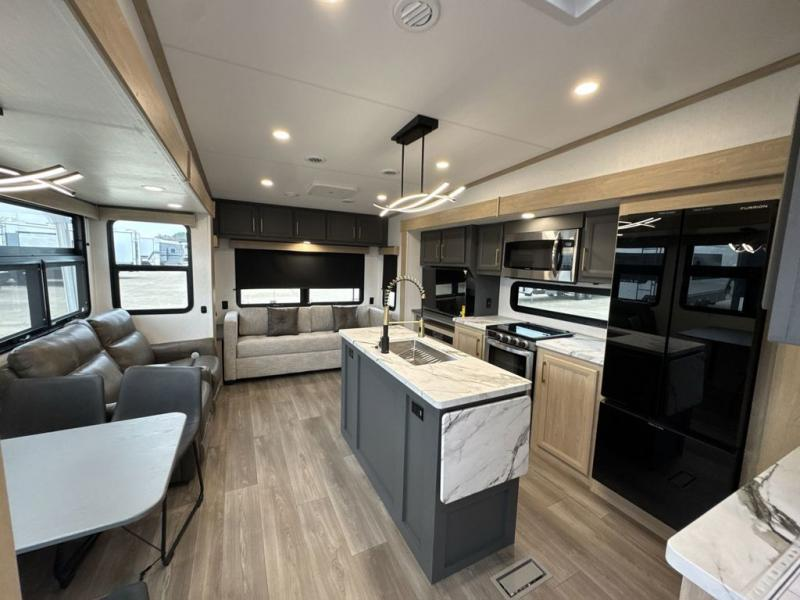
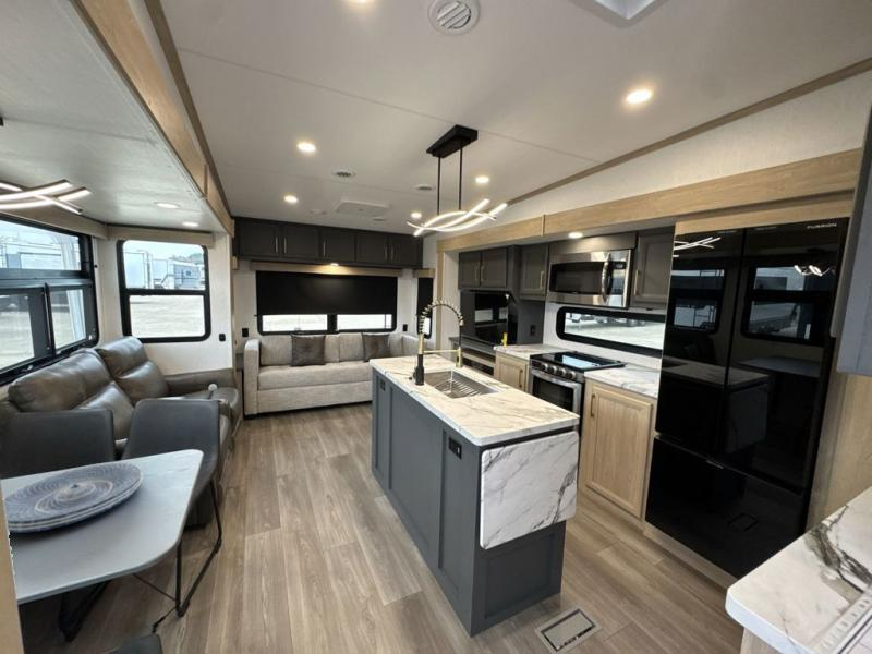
+ placemat [3,461,144,534]
